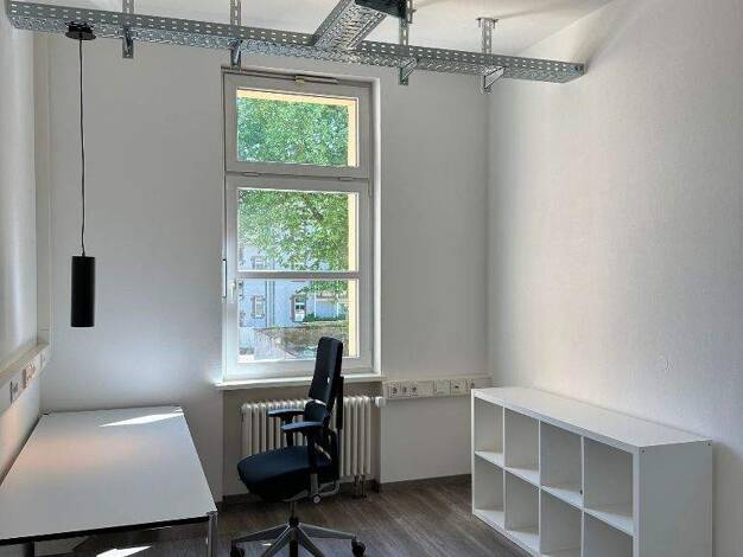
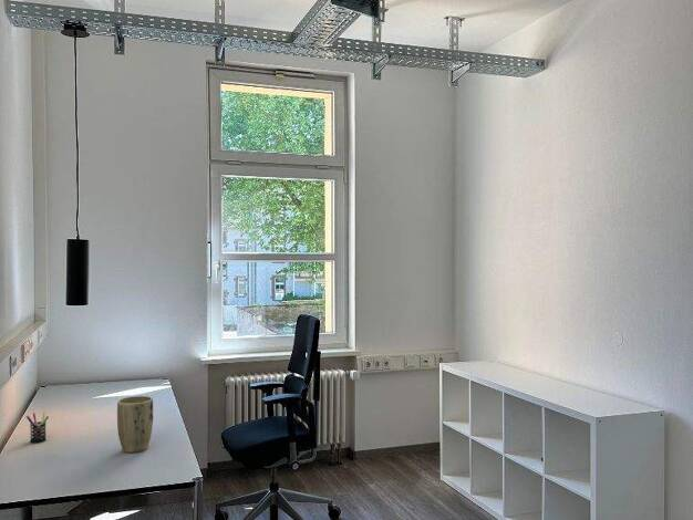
+ pen holder [25,410,50,444]
+ plant pot [116,395,154,454]
